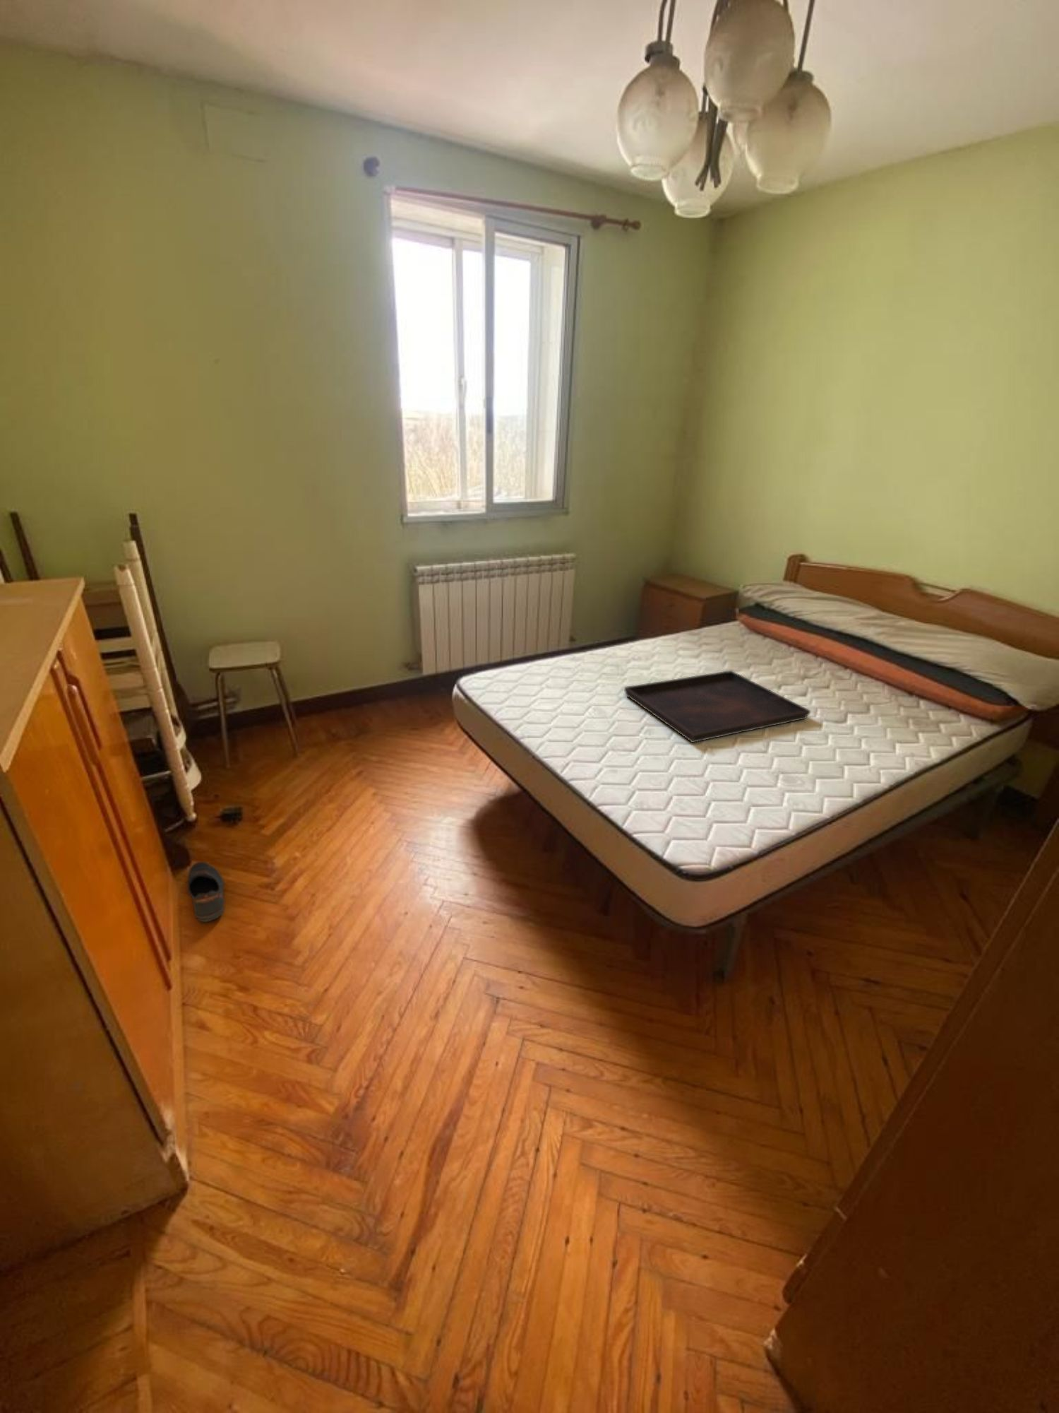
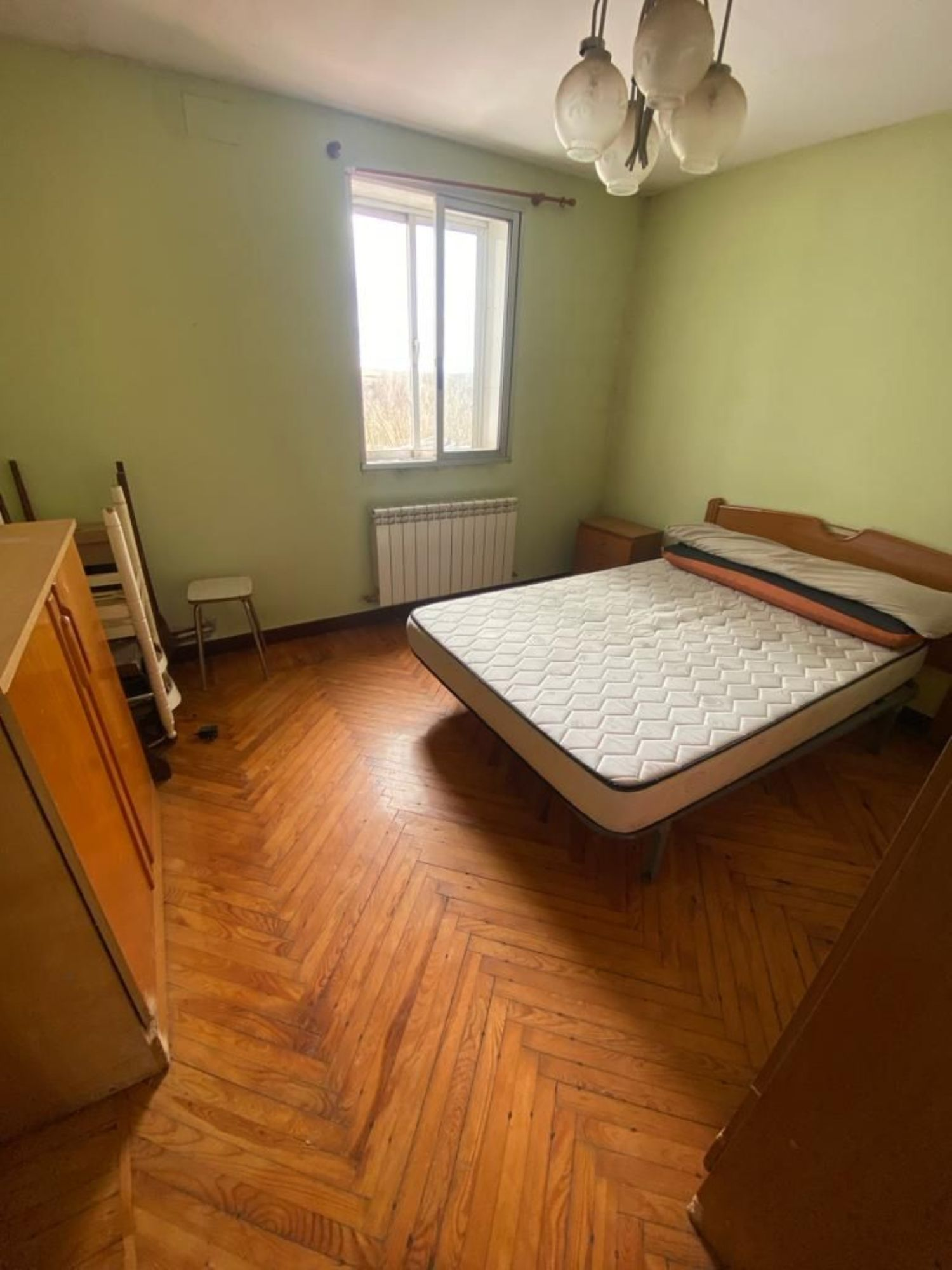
- serving tray [623,670,811,743]
- shoe [187,861,225,922]
